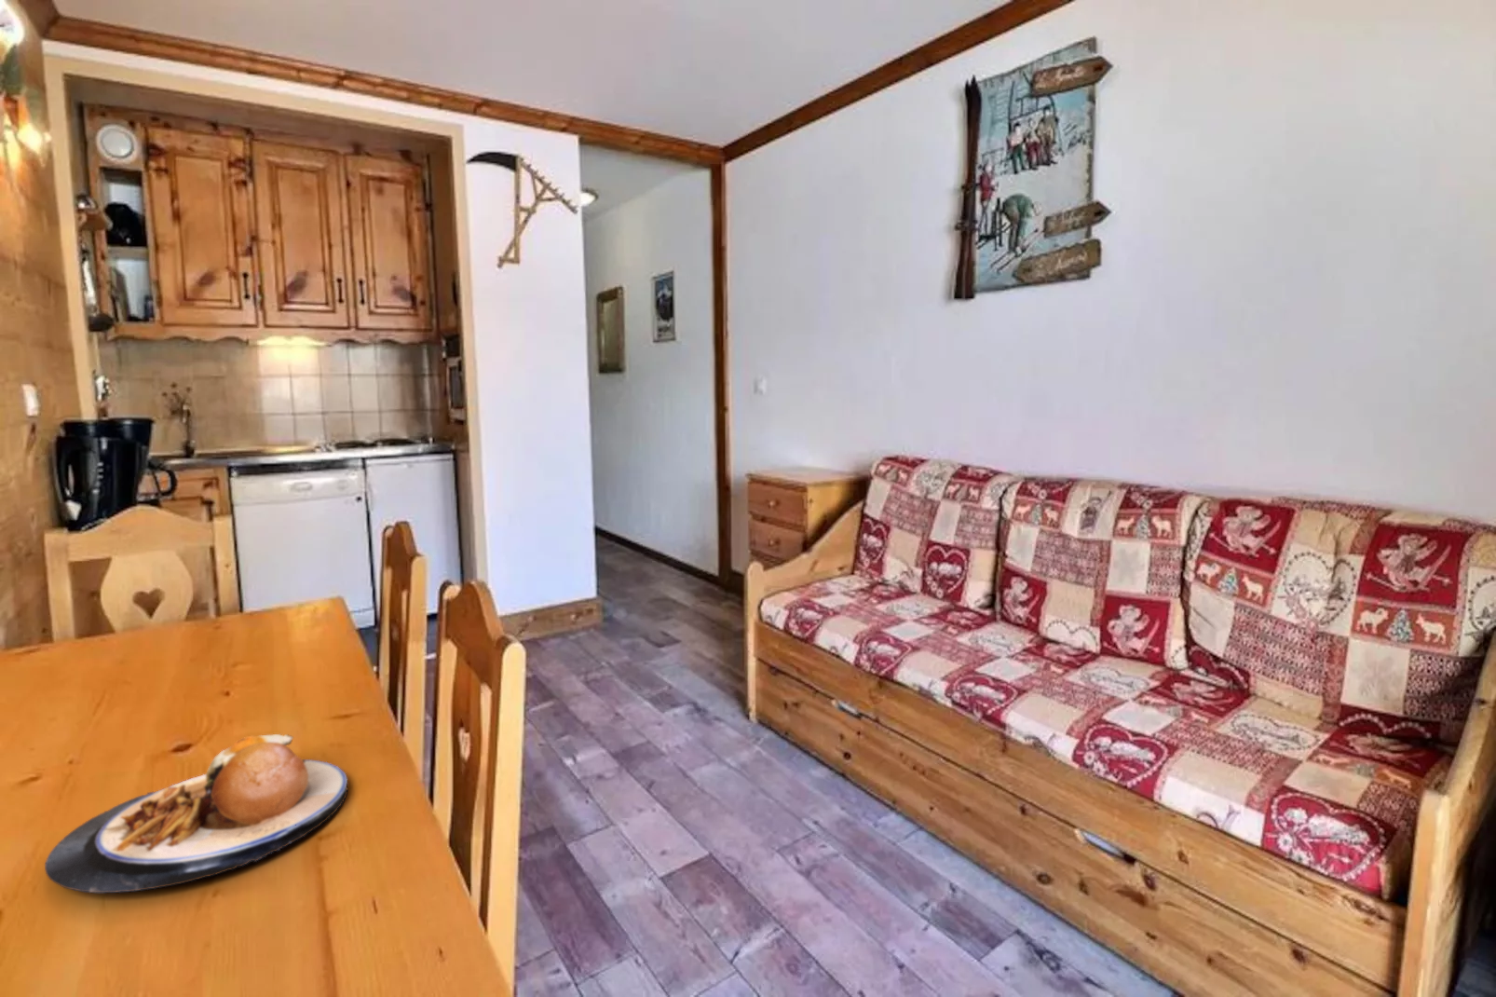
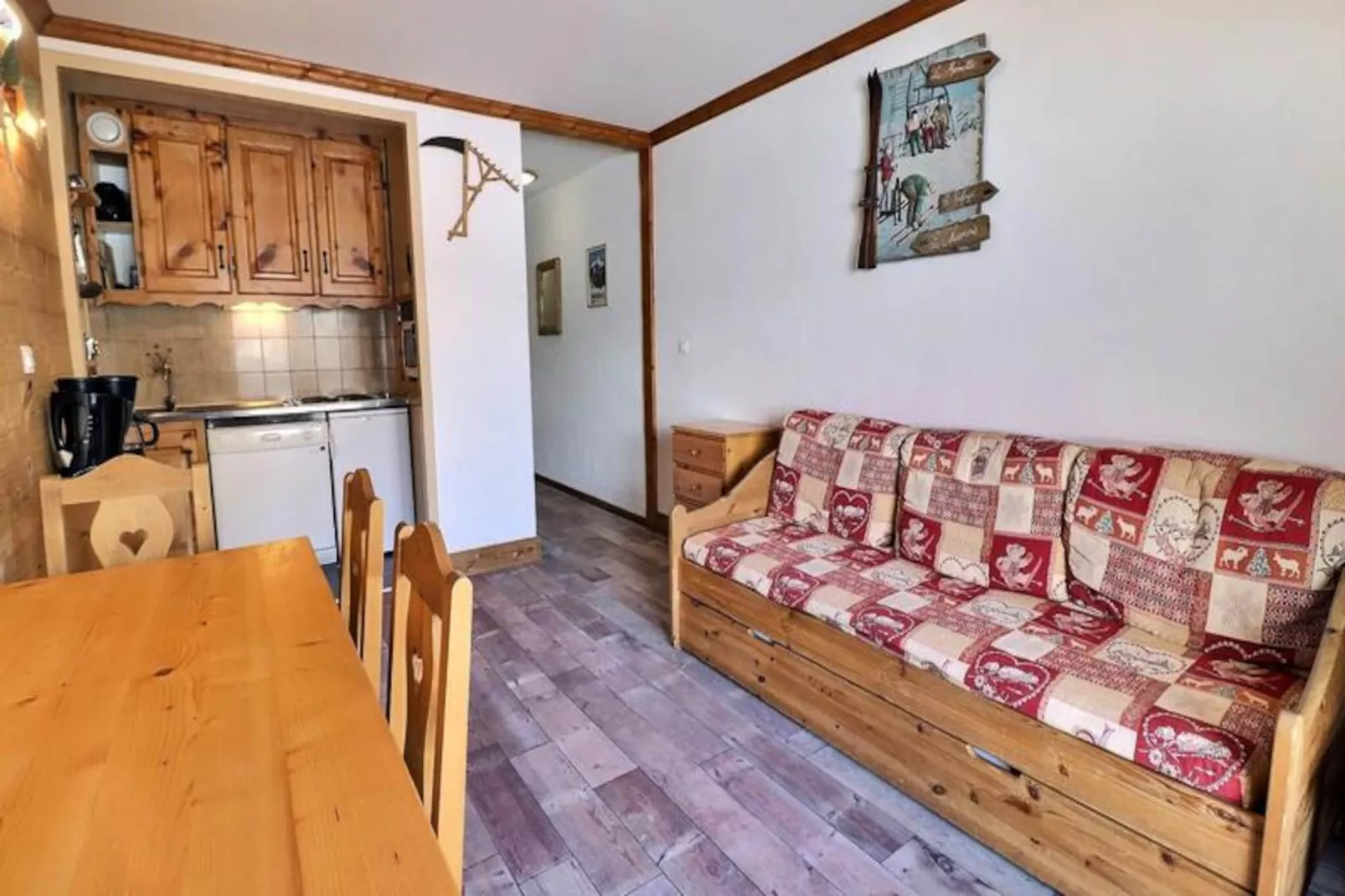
- plate [43,732,349,894]
